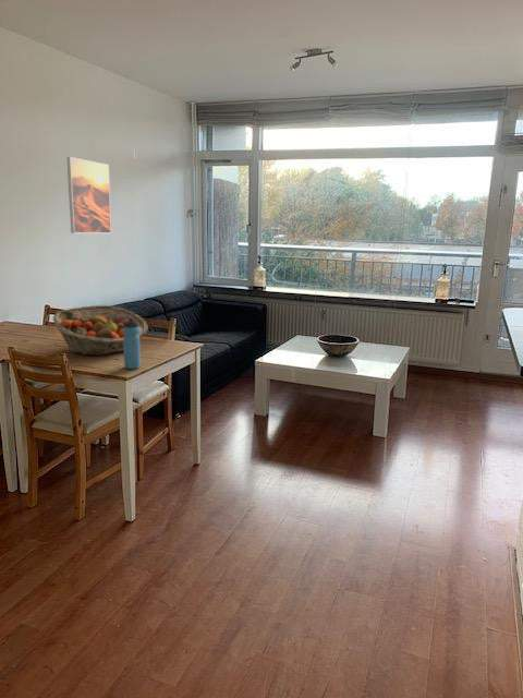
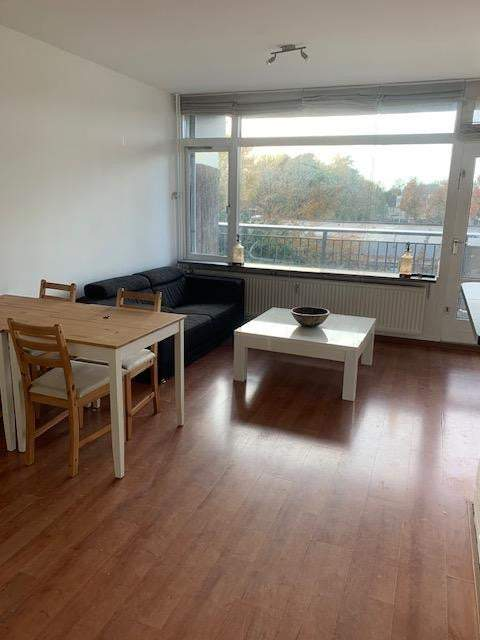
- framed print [66,156,112,234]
- water bottle [123,318,142,370]
- fruit basket [52,304,149,357]
